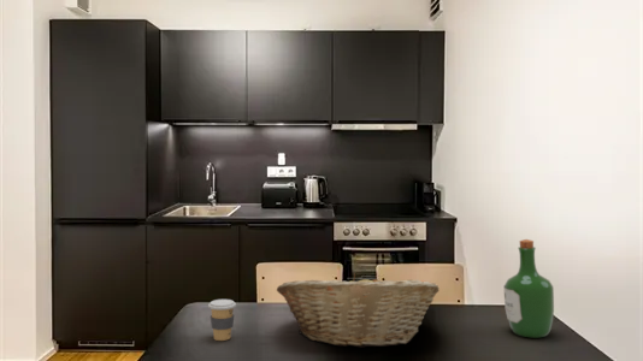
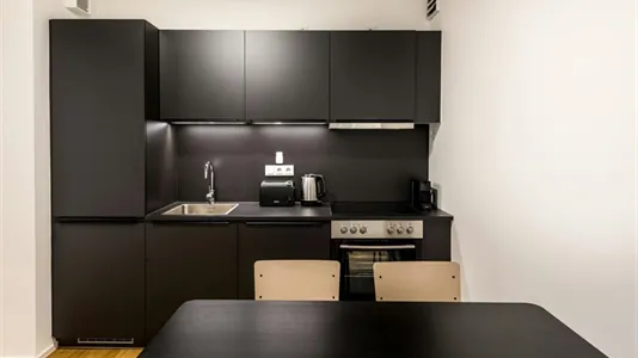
- coffee cup [207,298,237,342]
- wine bottle [503,238,555,339]
- fruit basket [276,272,441,349]
